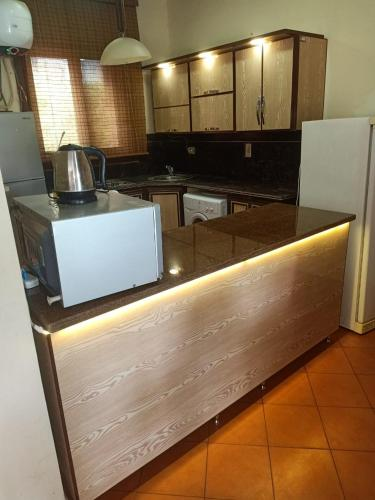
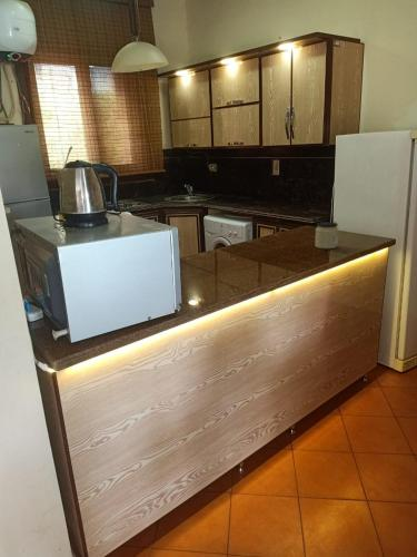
+ jar [314,221,339,250]
